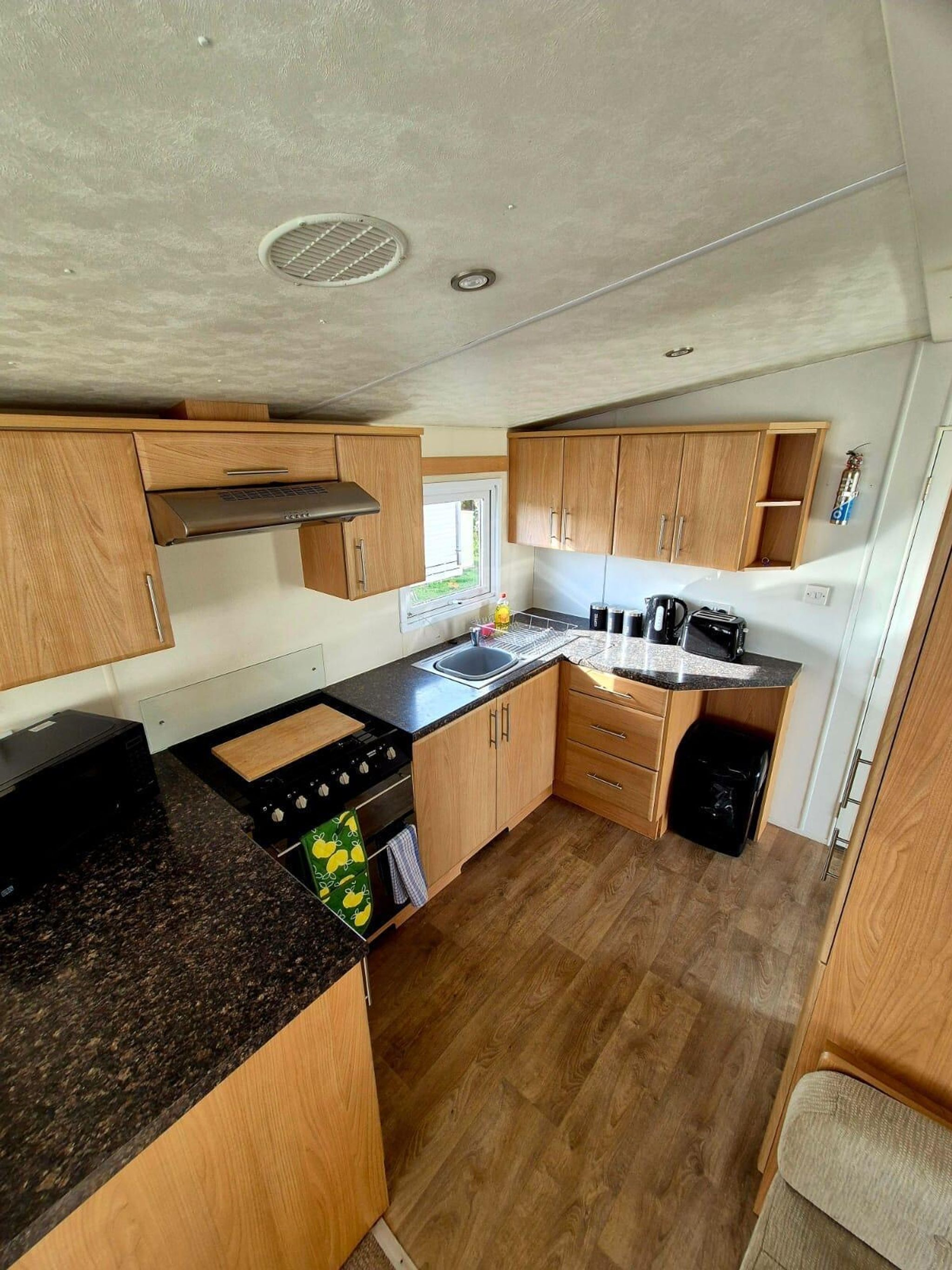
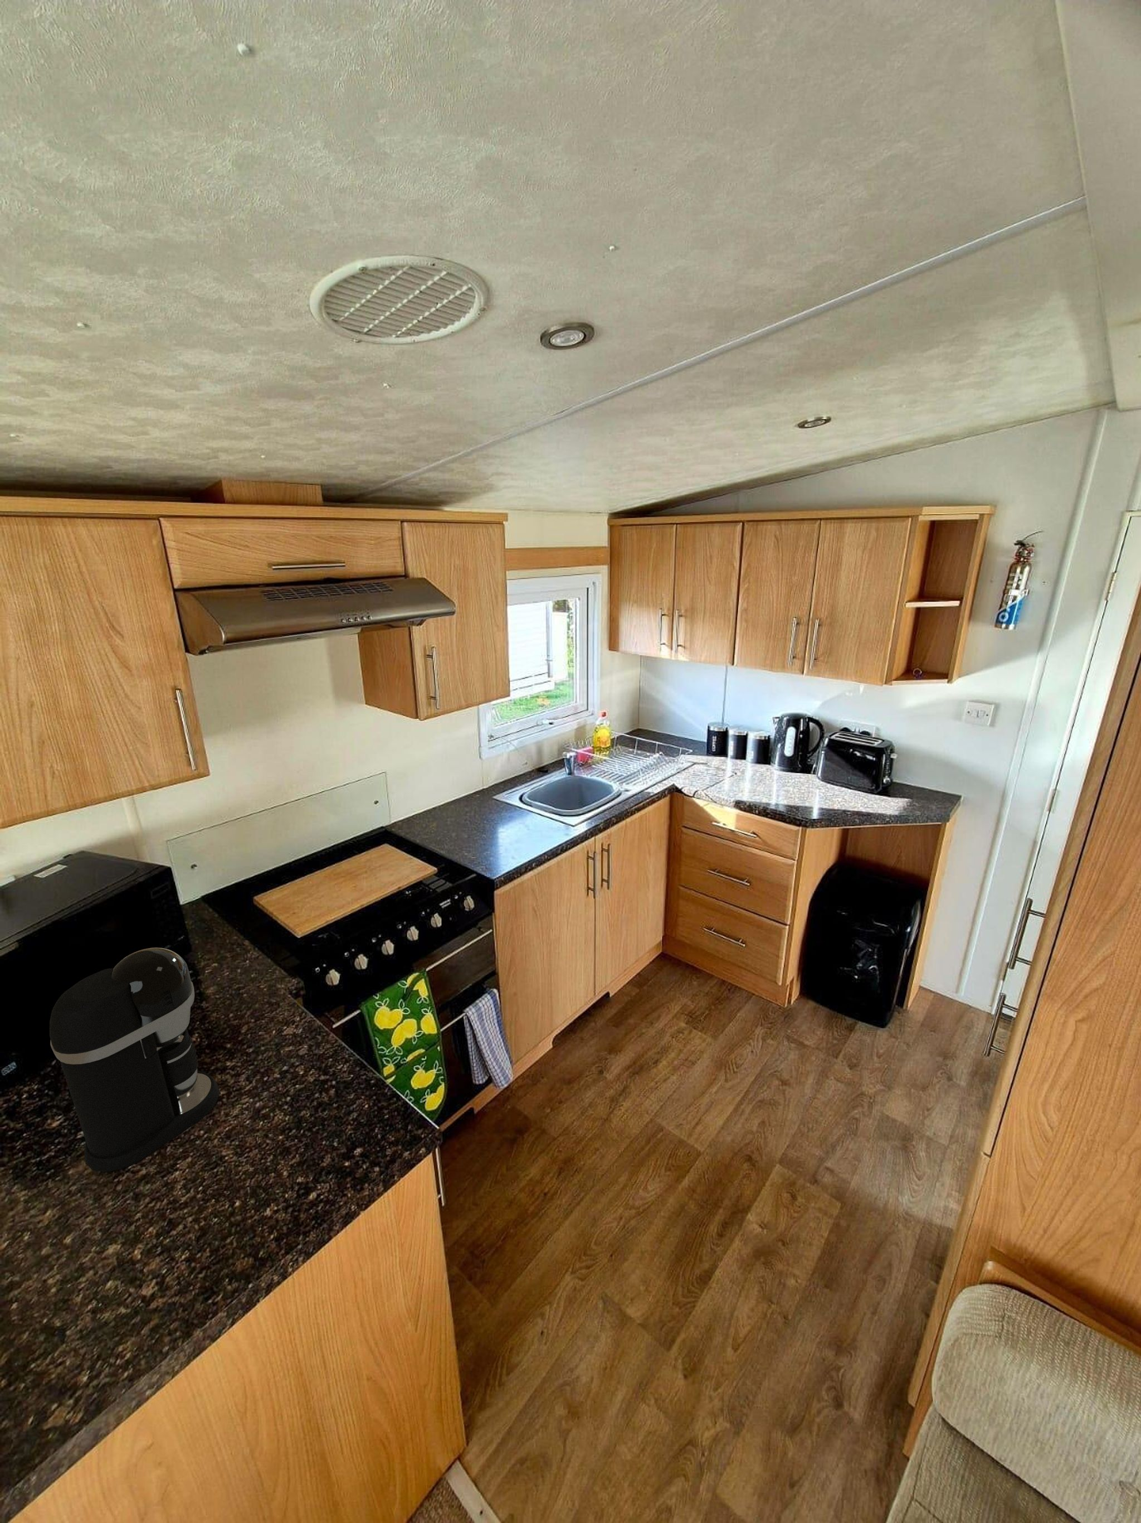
+ coffee maker [49,947,219,1172]
